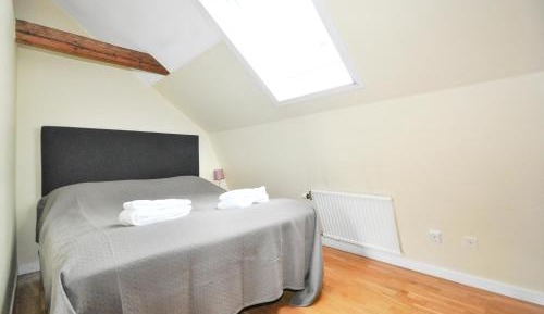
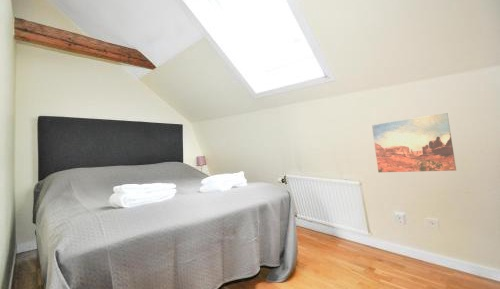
+ wall art [371,112,457,173]
